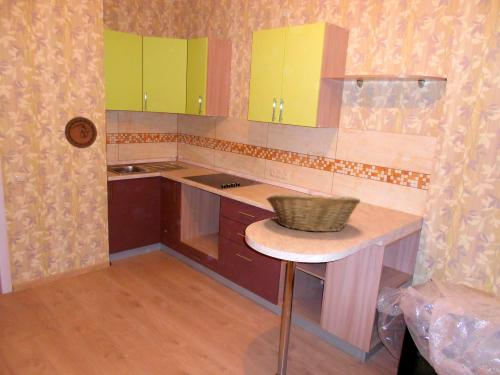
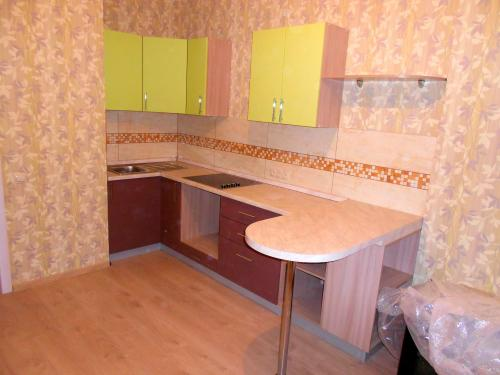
- decorative plate [64,116,98,149]
- fruit basket [266,190,361,233]
